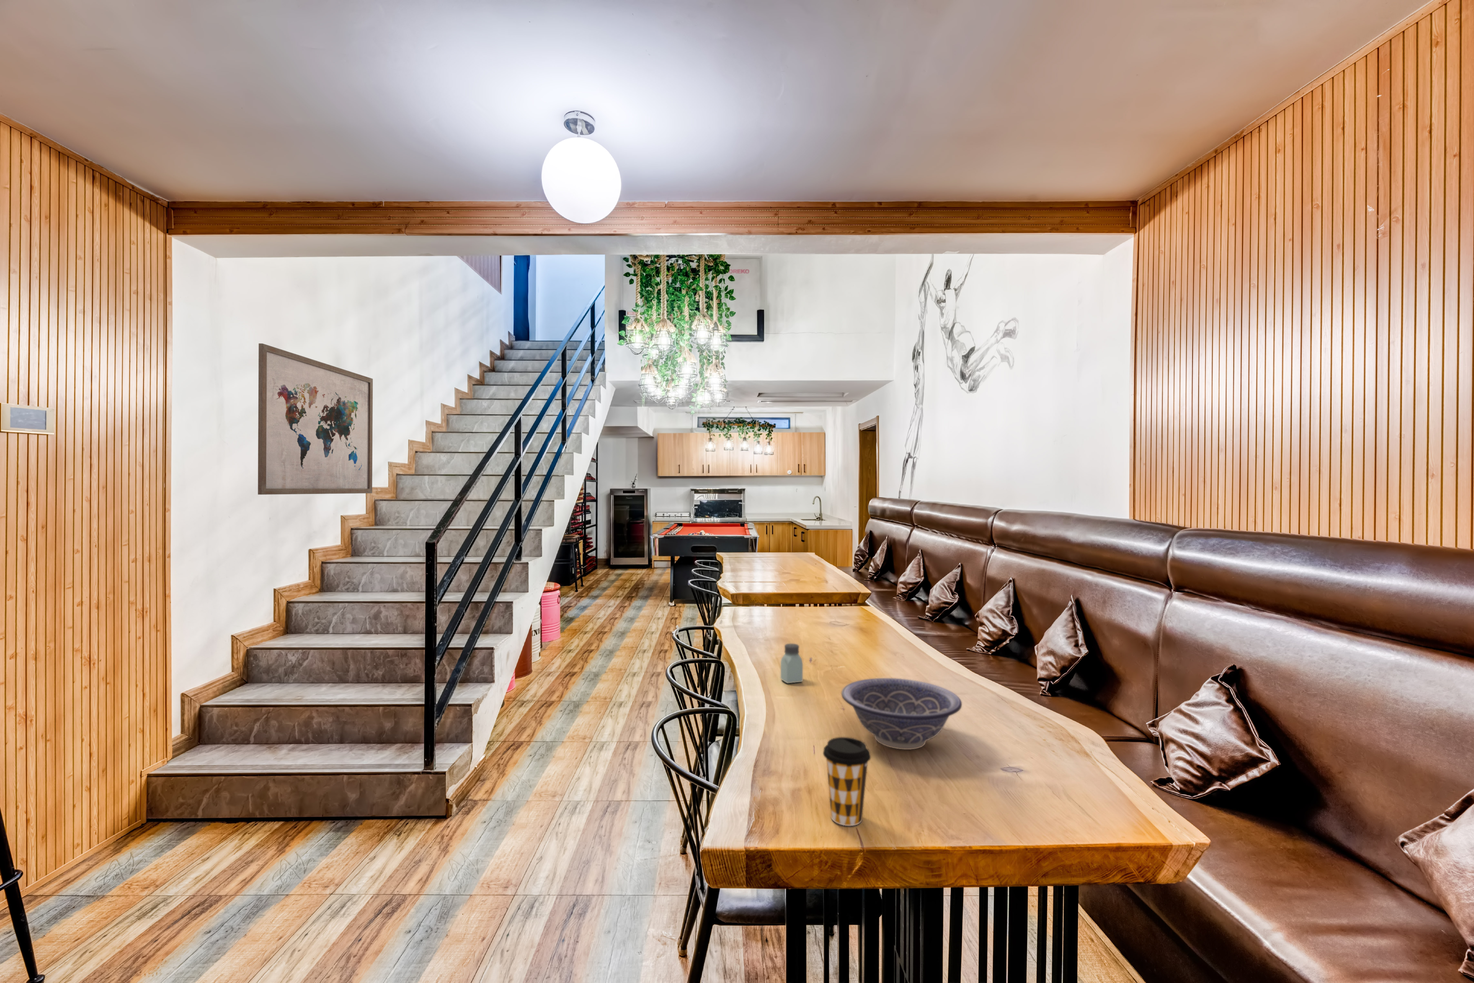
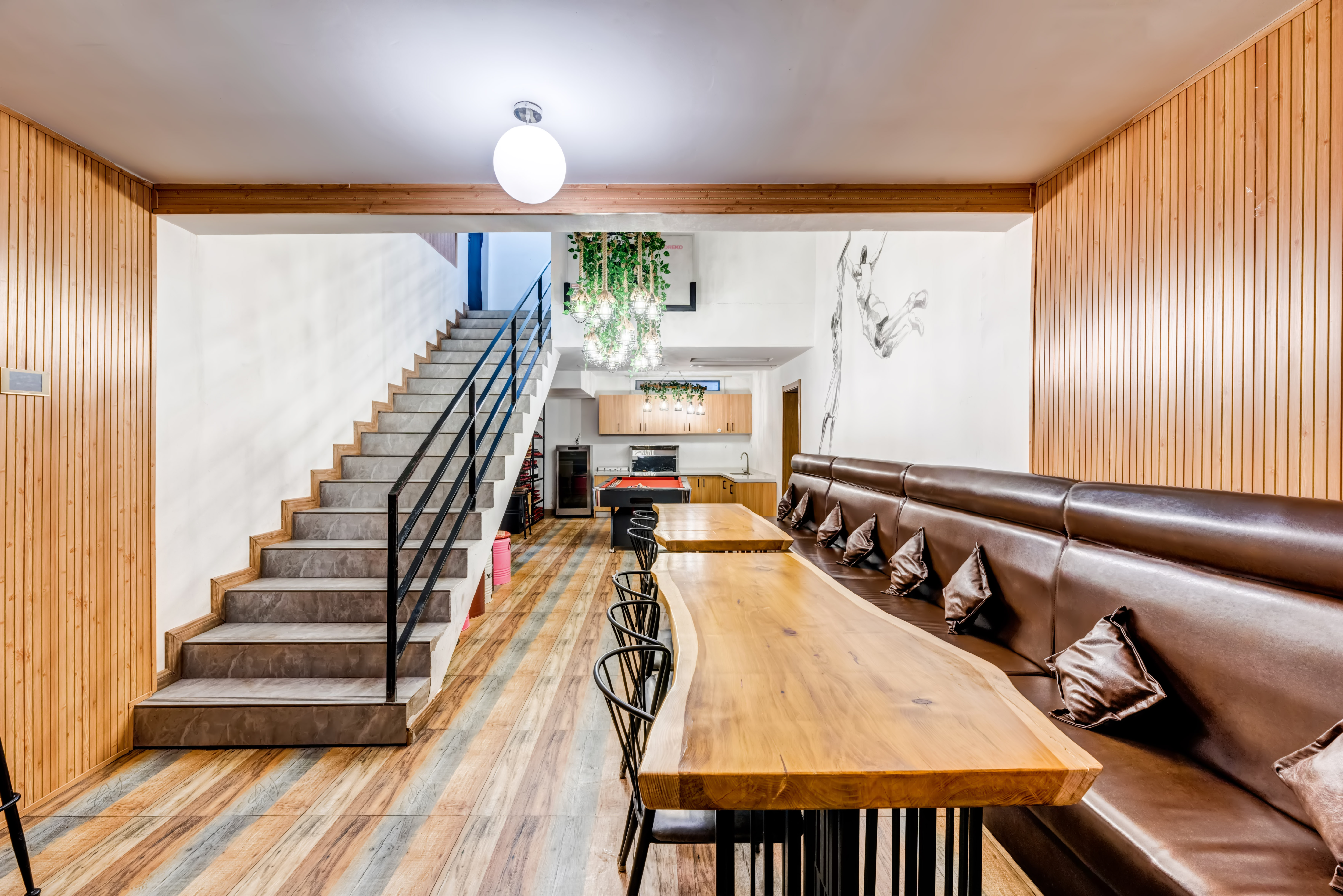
- decorative bowl [841,678,963,750]
- saltshaker [780,643,803,683]
- wall art [258,343,373,495]
- coffee cup [823,737,871,826]
